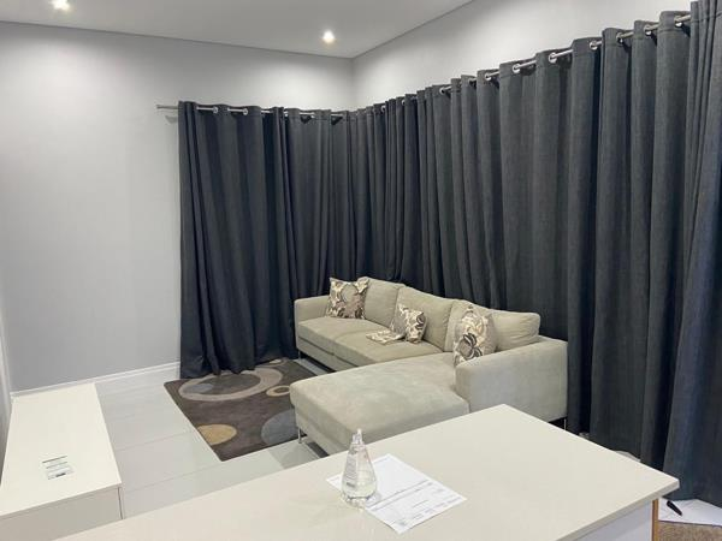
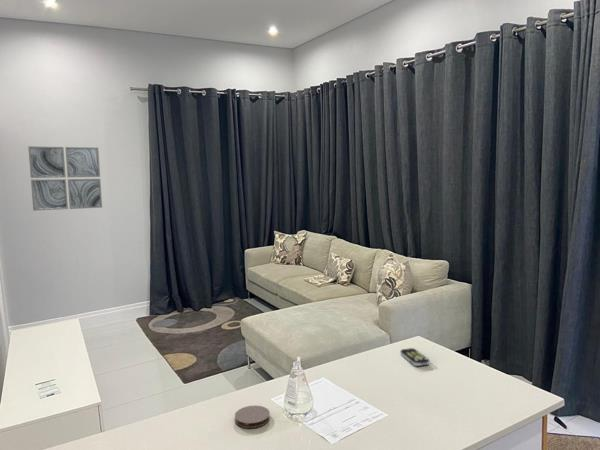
+ coaster [234,405,271,429]
+ wall art [27,145,103,212]
+ remote control [399,347,430,367]
